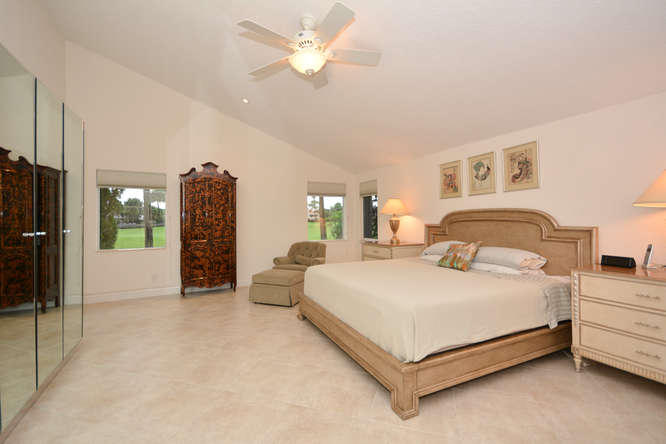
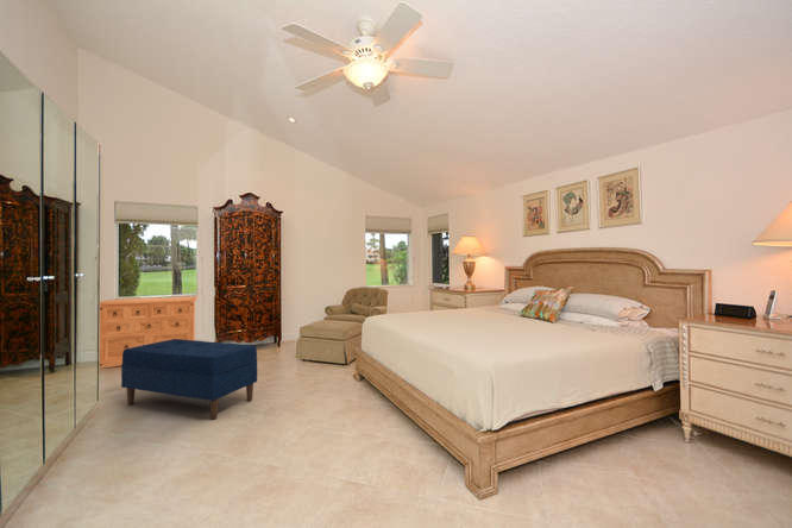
+ bench [120,339,258,420]
+ dresser [99,296,199,370]
